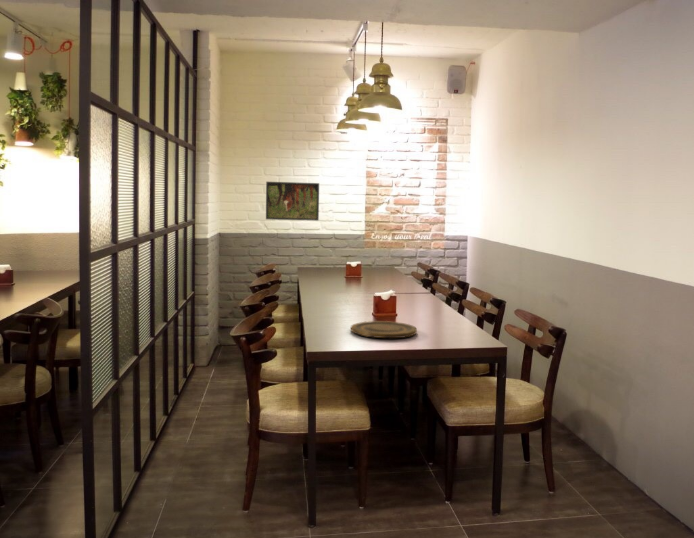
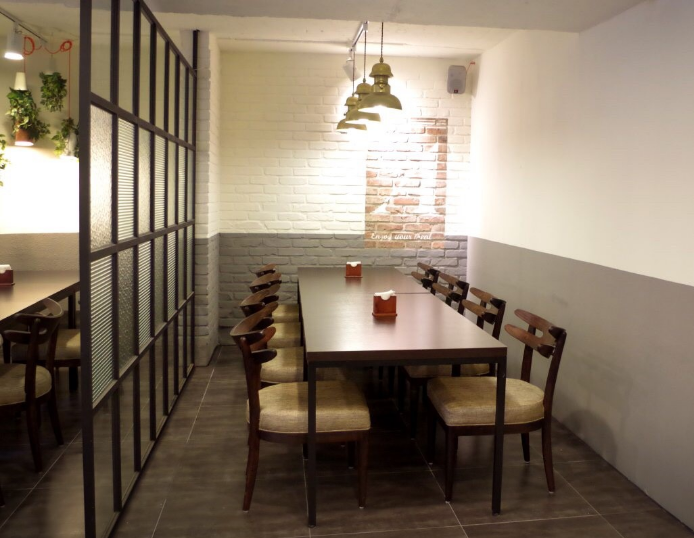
- plate [350,320,418,339]
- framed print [265,181,320,222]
